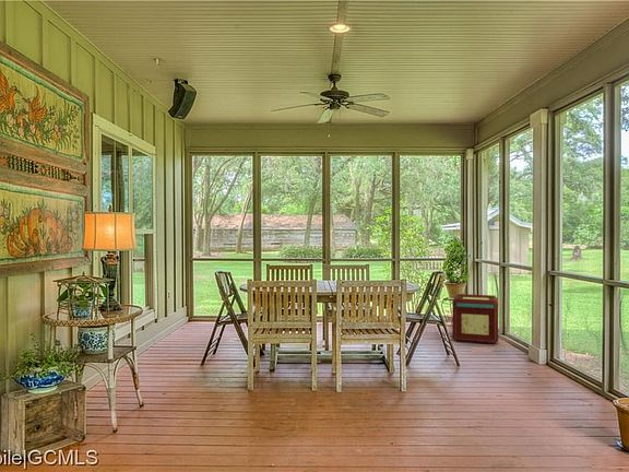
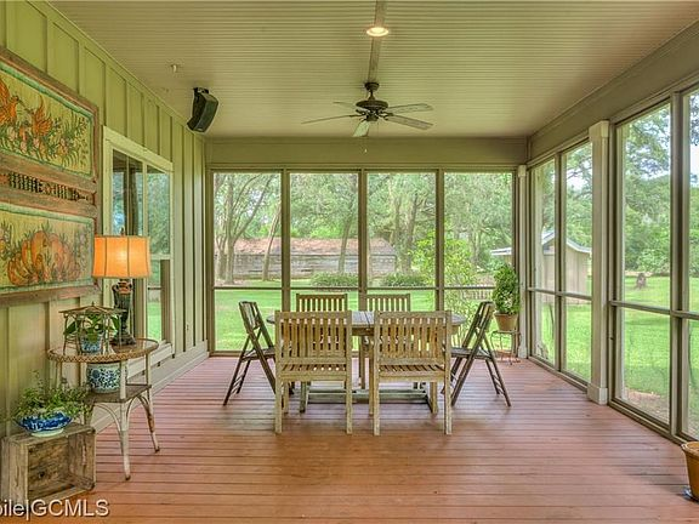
- storage box [451,293,499,345]
